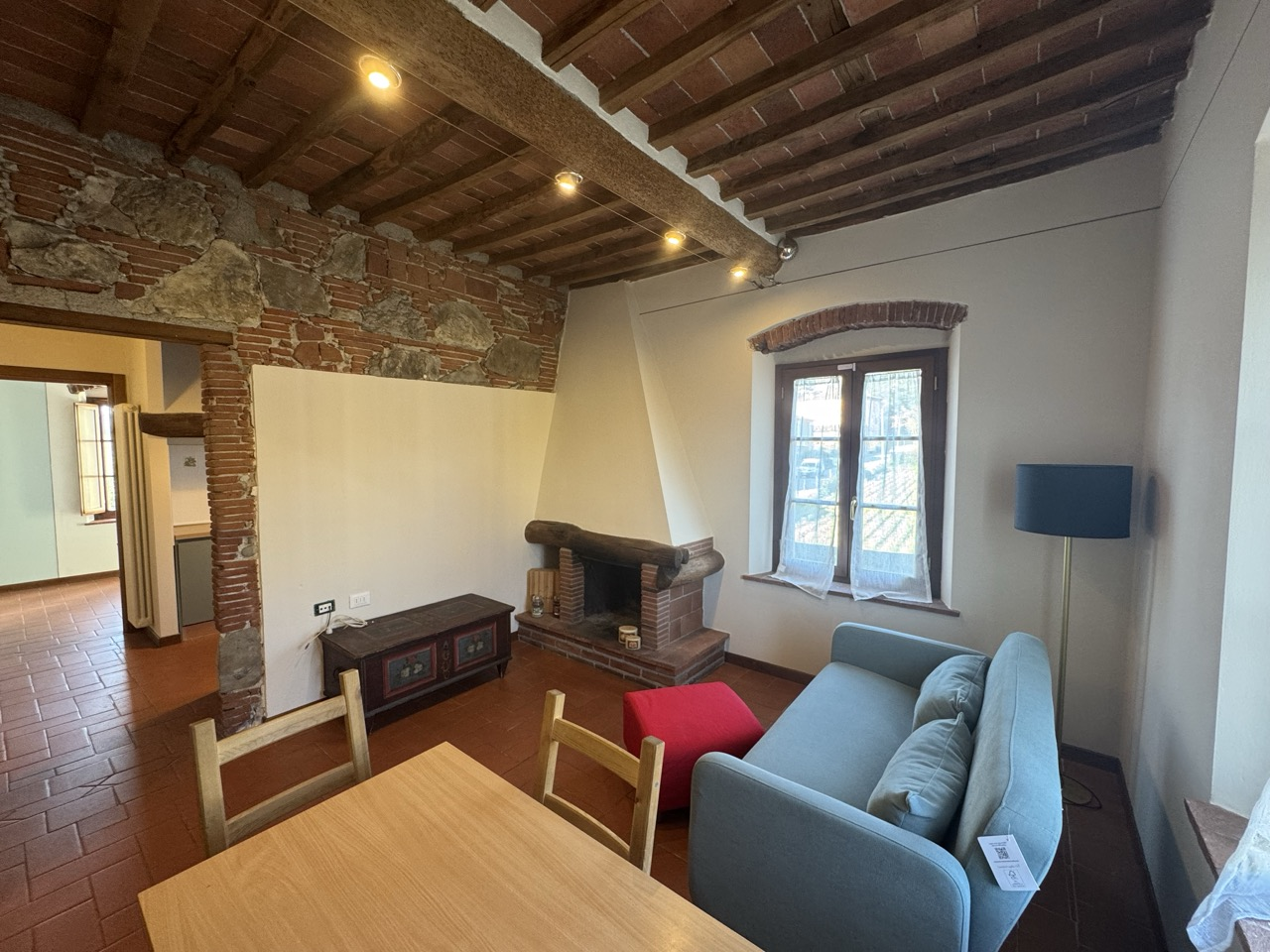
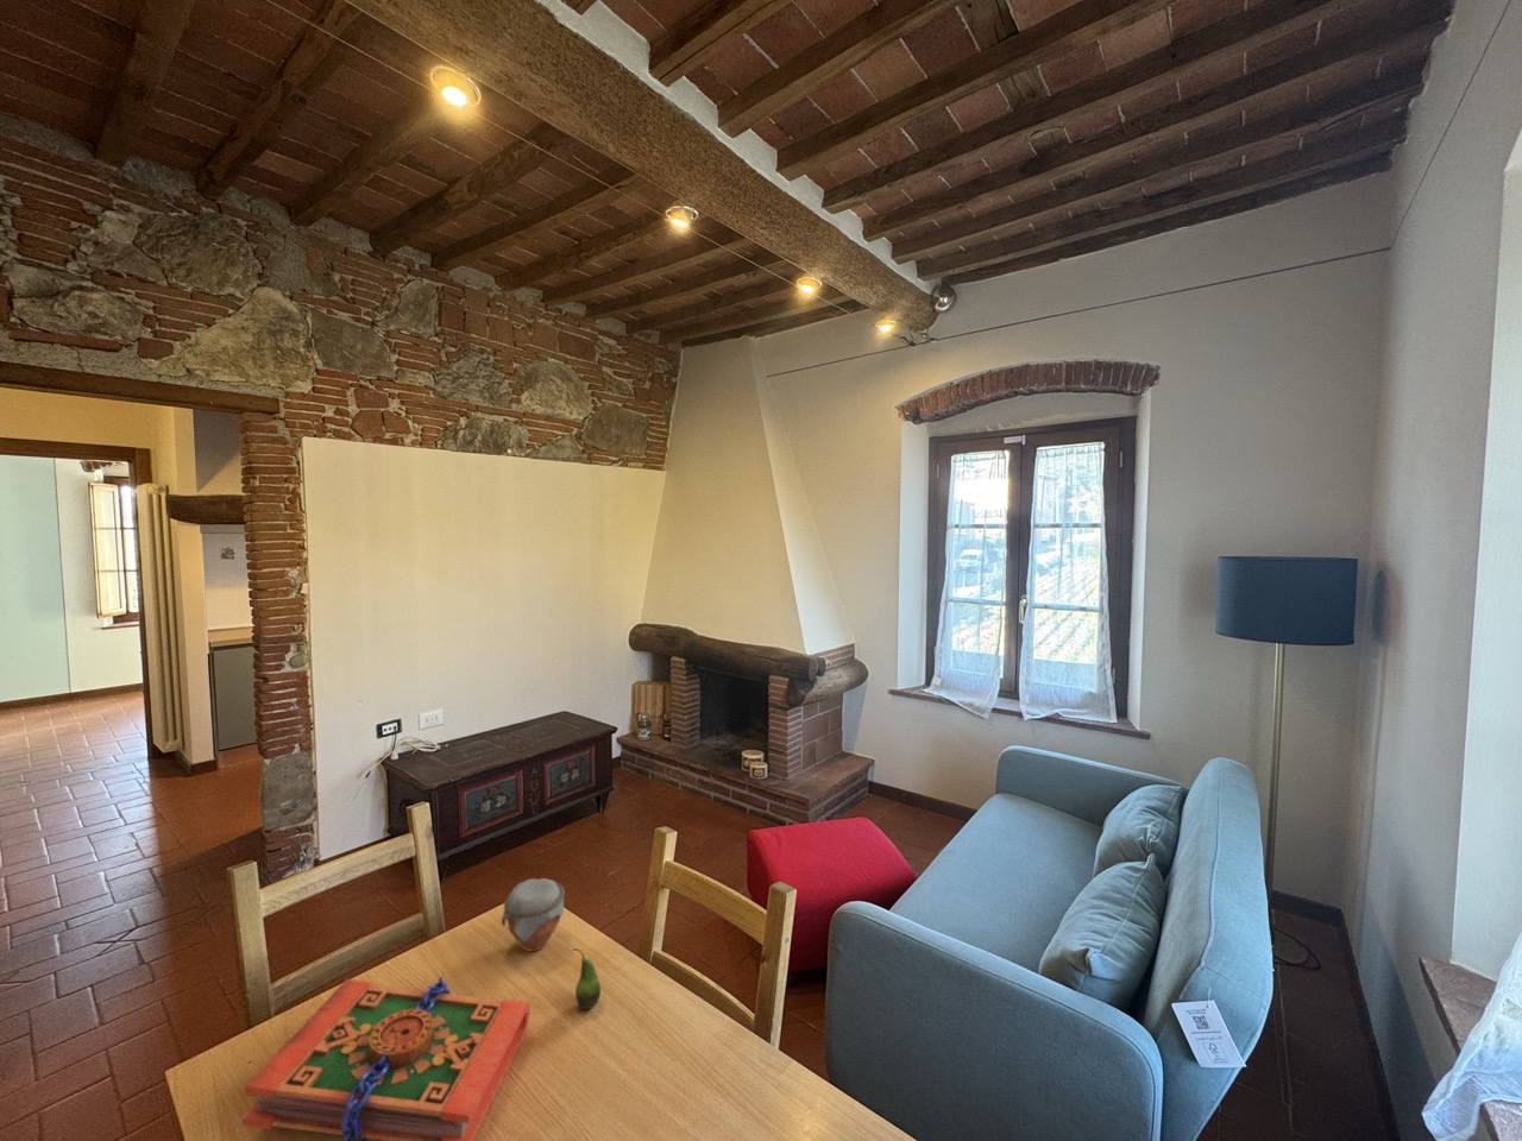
+ jar [501,877,566,953]
+ book [241,976,532,1141]
+ fruit [572,947,602,1010]
